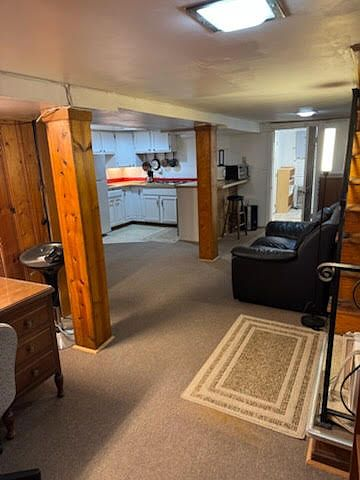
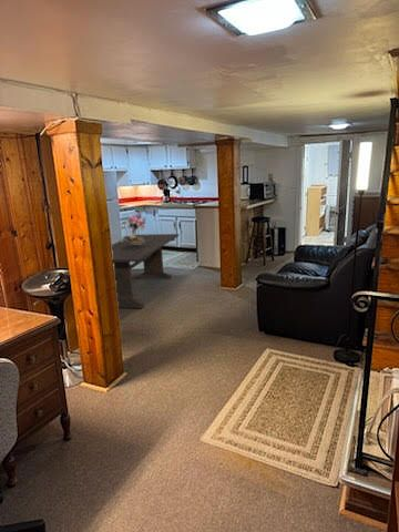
+ bouquet [120,211,147,245]
+ dining table [111,233,180,309]
